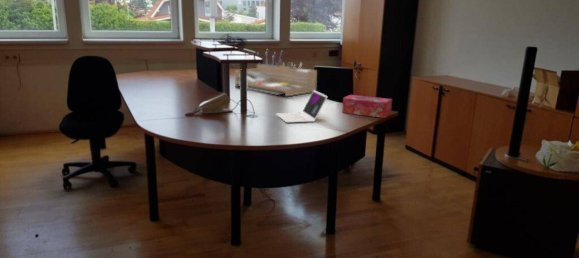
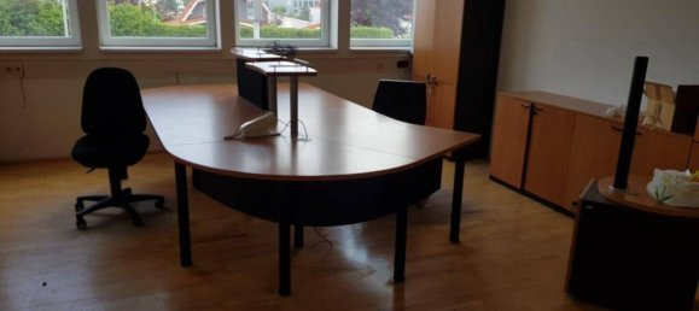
- tissue box [341,94,393,119]
- desk organizer [234,49,318,97]
- laptop [275,90,328,123]
